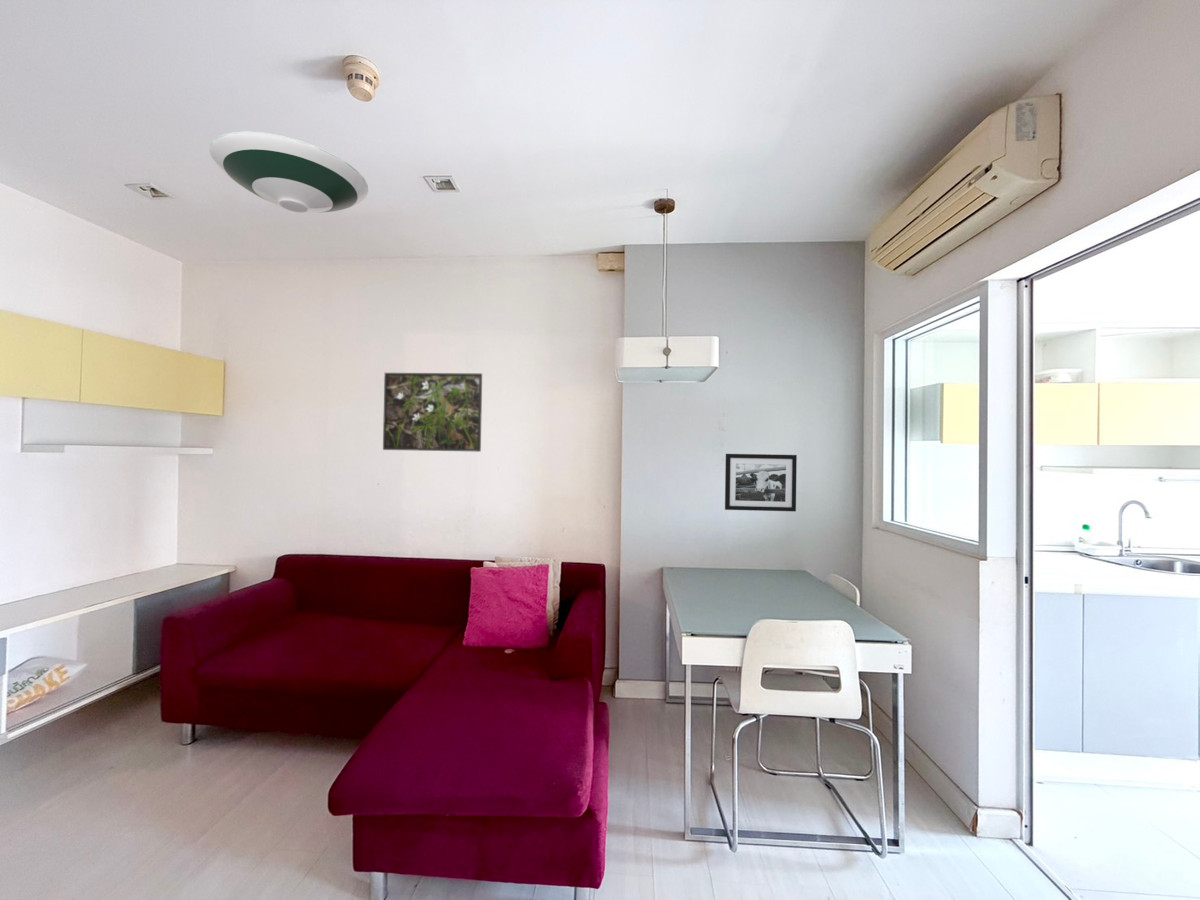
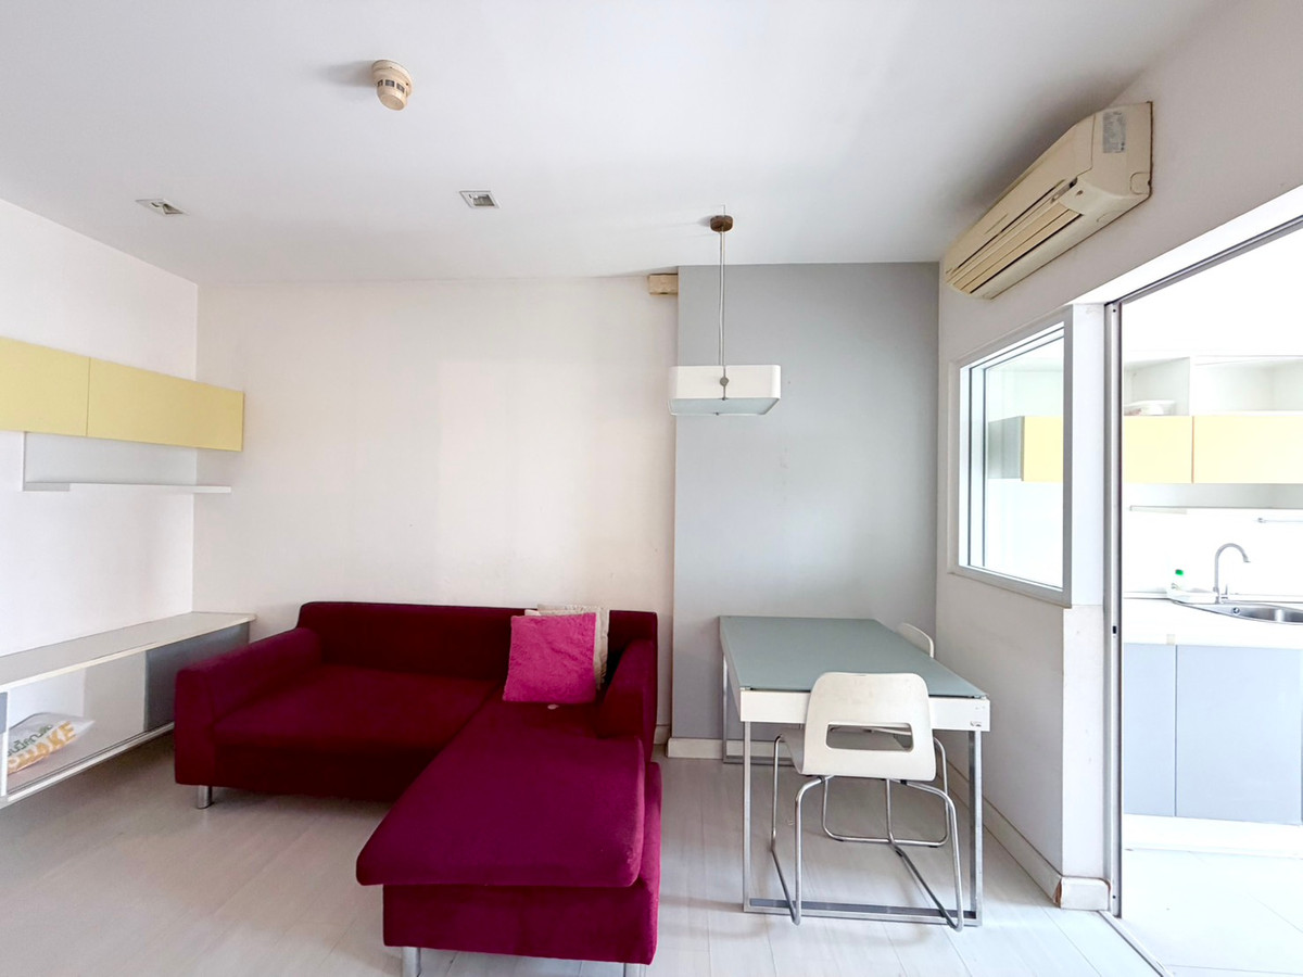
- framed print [382,372,483,453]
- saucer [209,131,369,214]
- picture frame [724,453,798,512]
